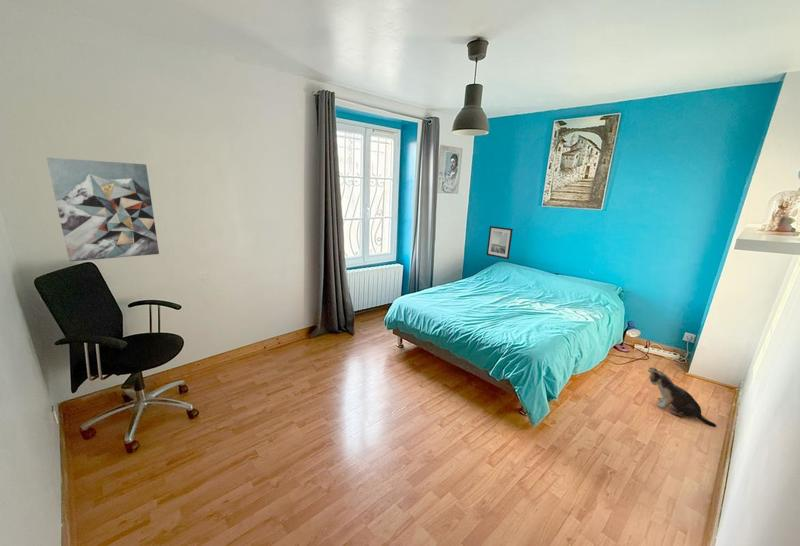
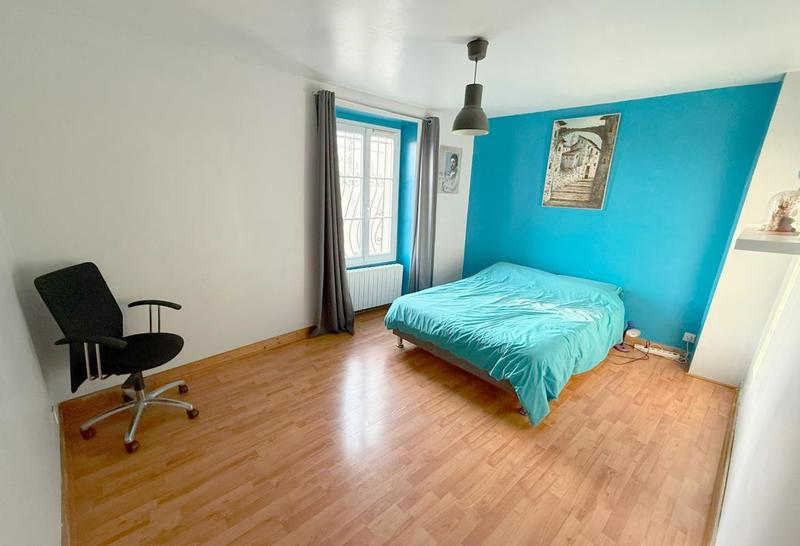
- plush toy [647,366,717,428]
- wall art [46,157,160,262]
- wall art [485,225,514,260]
